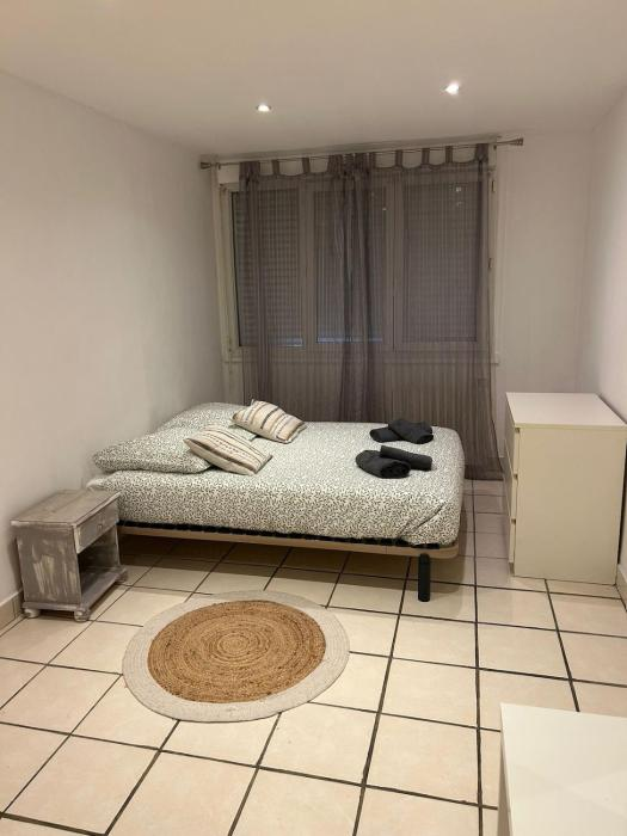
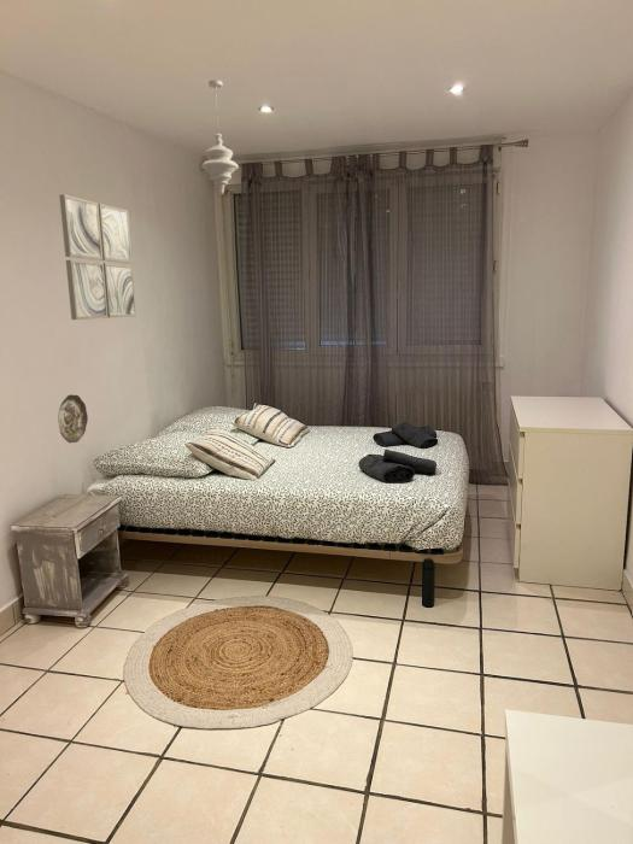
+ pendant light [200,80,240,195]
+ wall art [58,193,137,321]
+ decorative plate [57,393,89,444]
